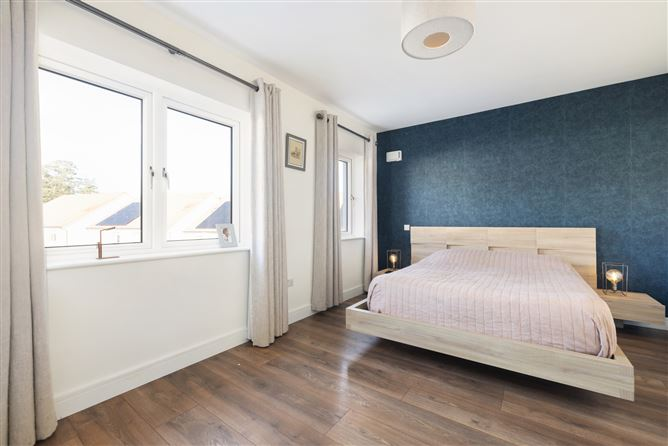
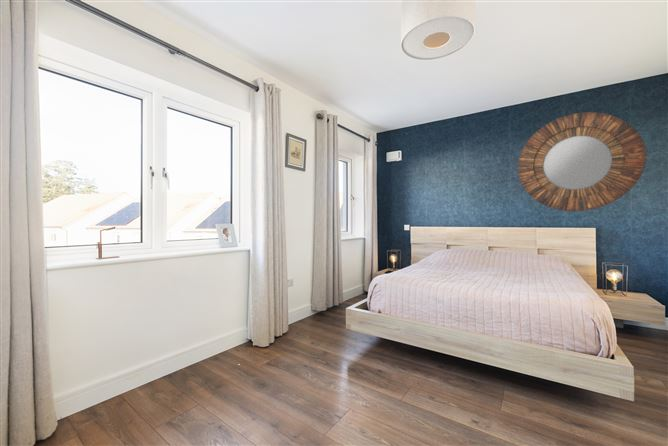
+ home mirror [517,111,647,212]
